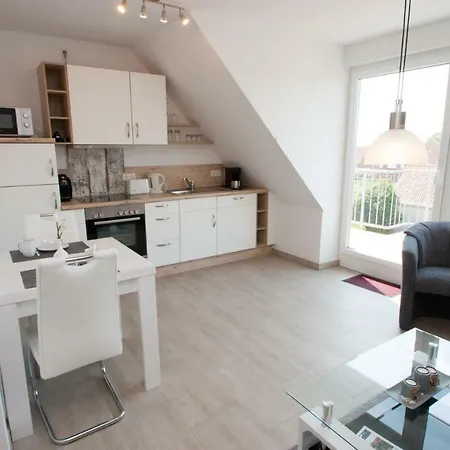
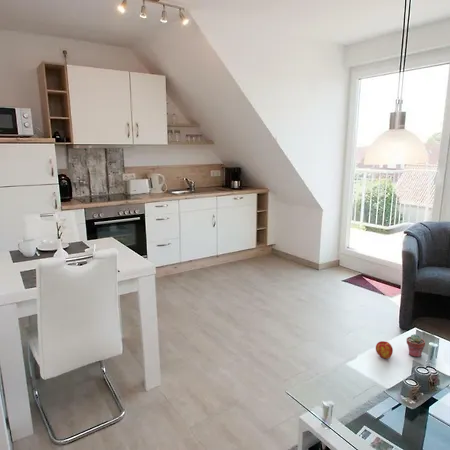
+ potted succulent [406,333,426,358]
+ apple [375,340,394,360]
